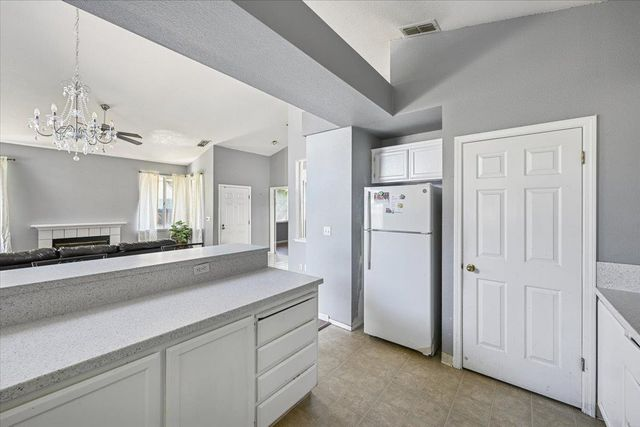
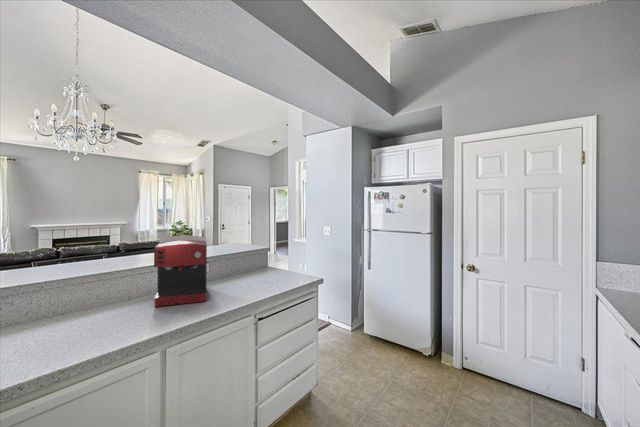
+ coffee maker [153,234,208,308]
